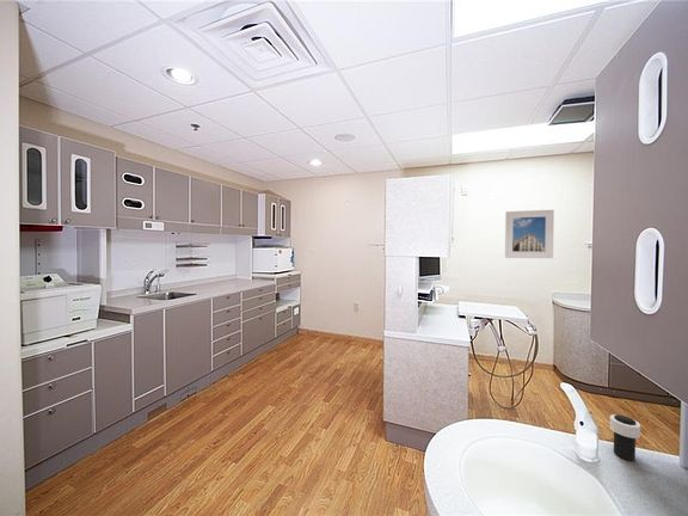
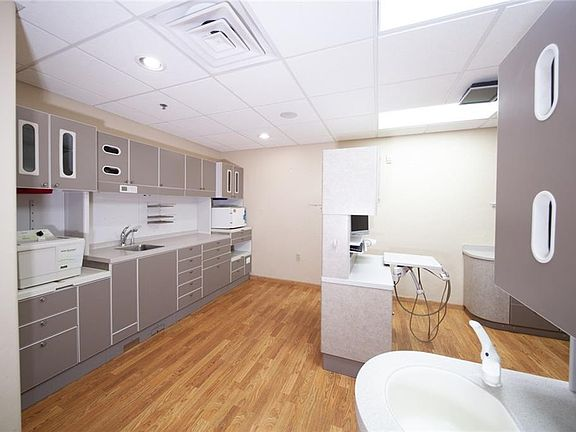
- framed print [504,209,555,259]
- cup [609,413,641,462]
